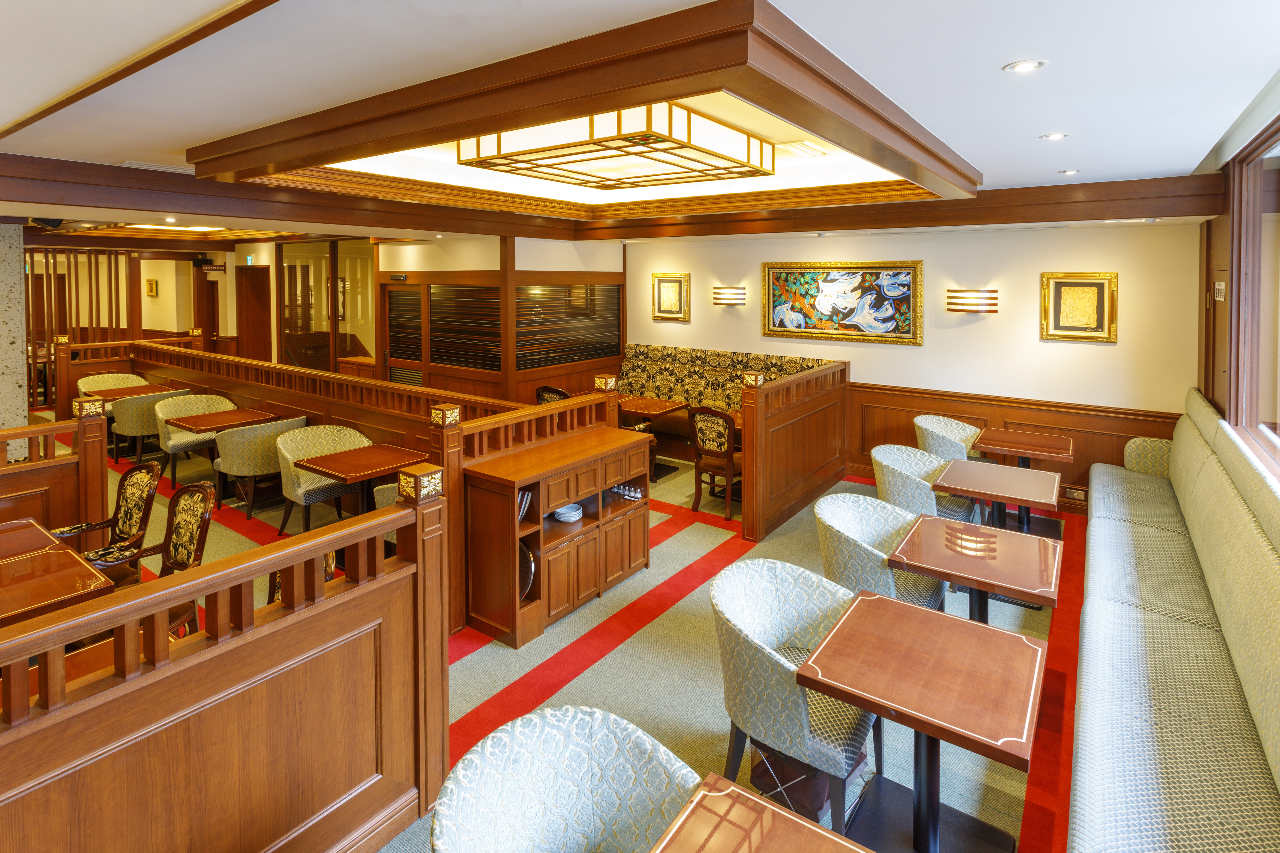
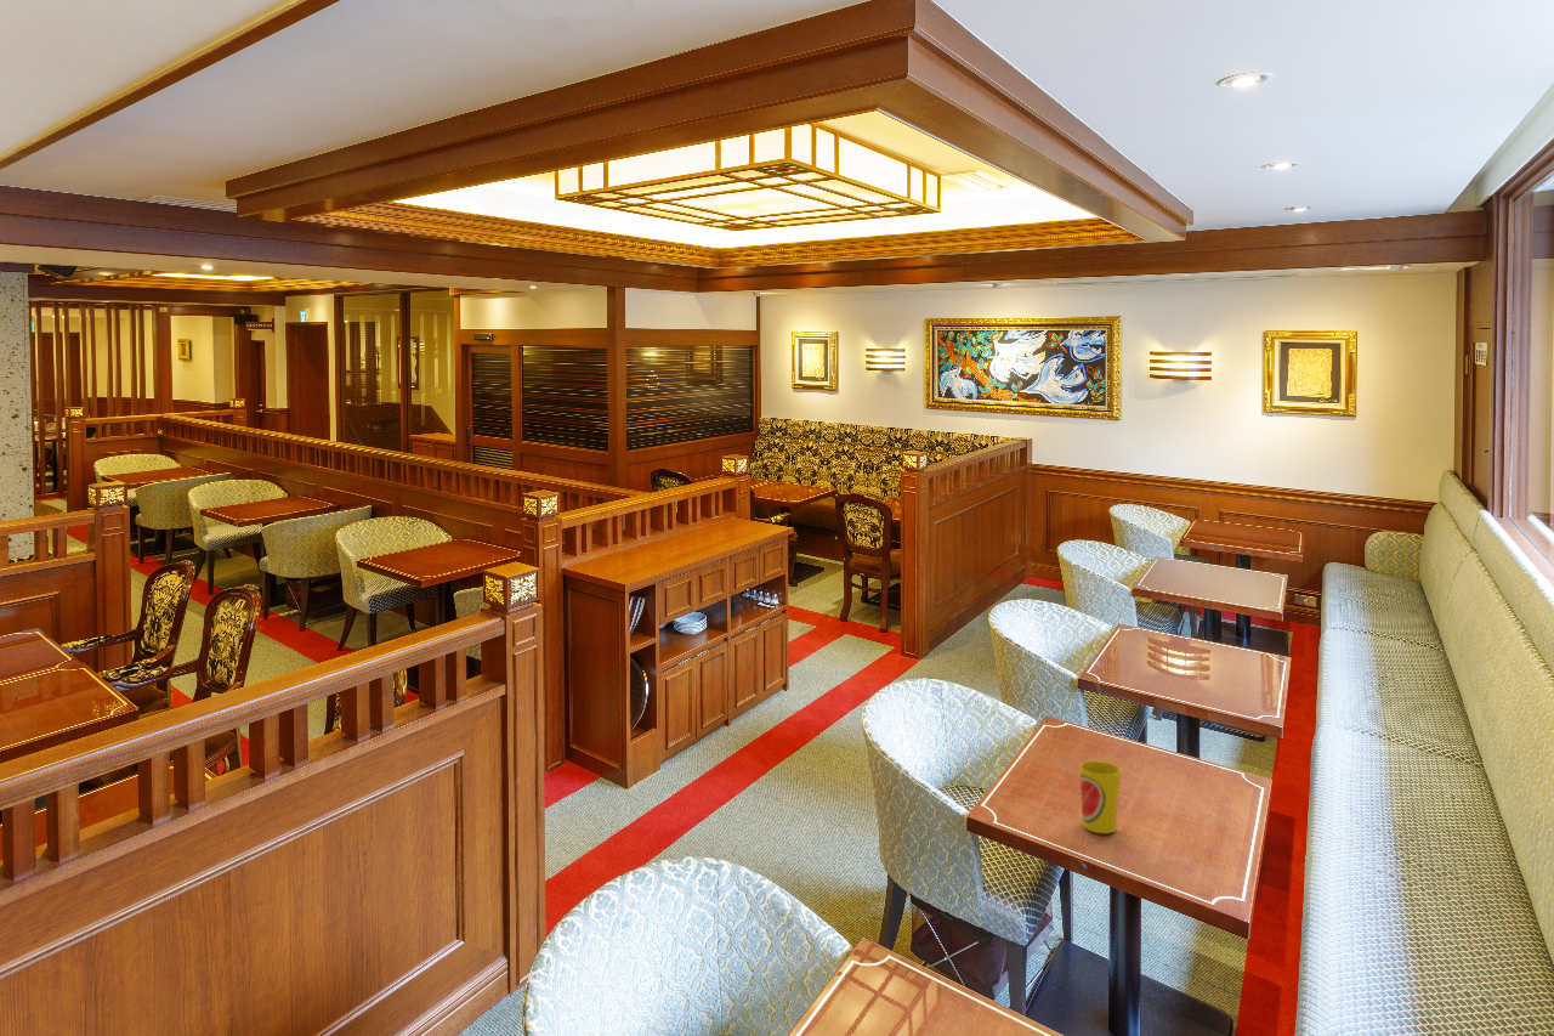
+ cup [1078,760,1123,834]
